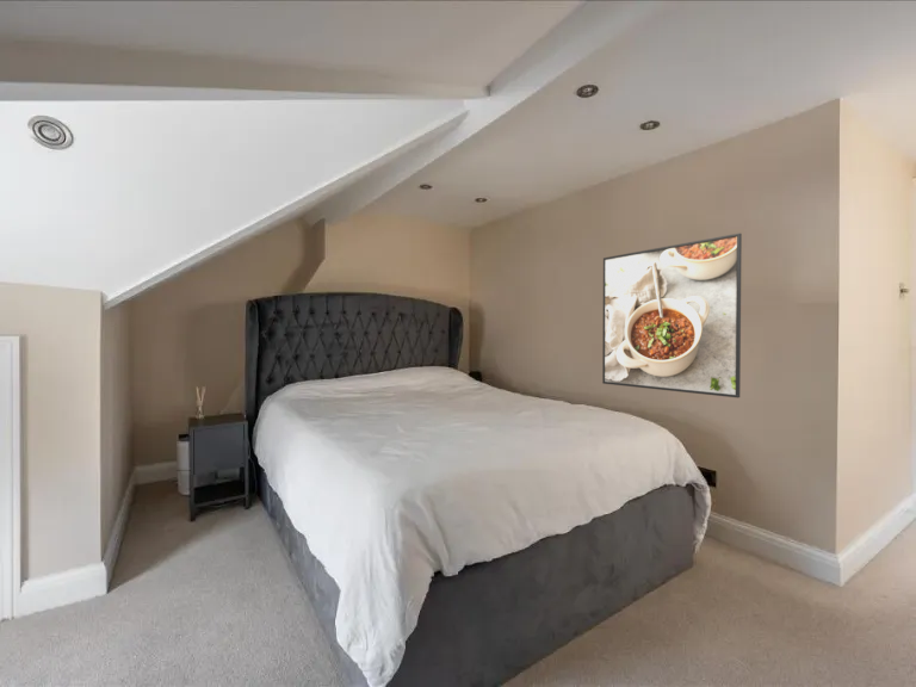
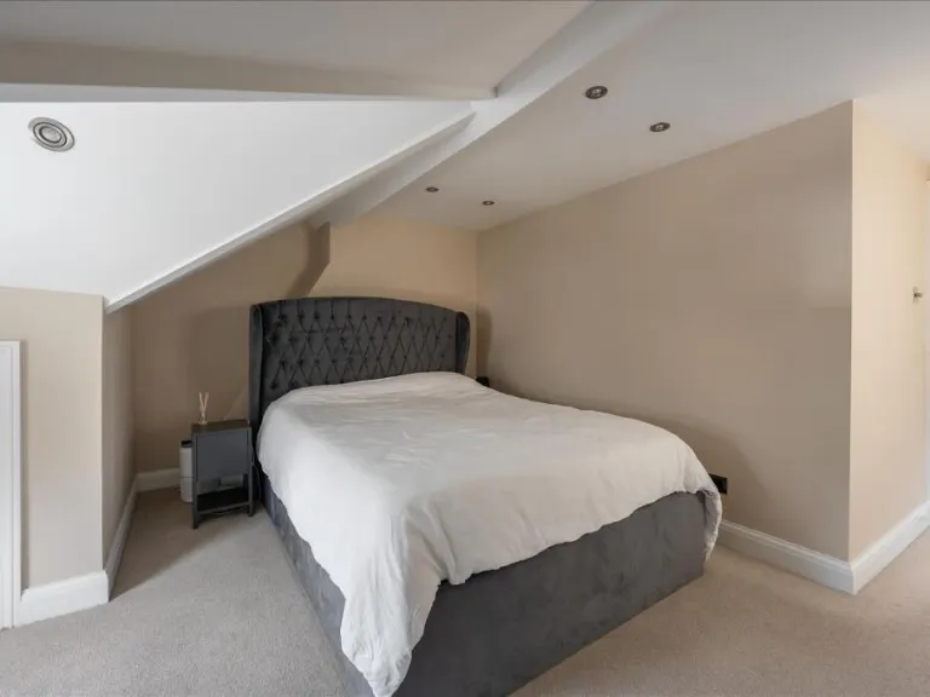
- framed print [601,233,743,398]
